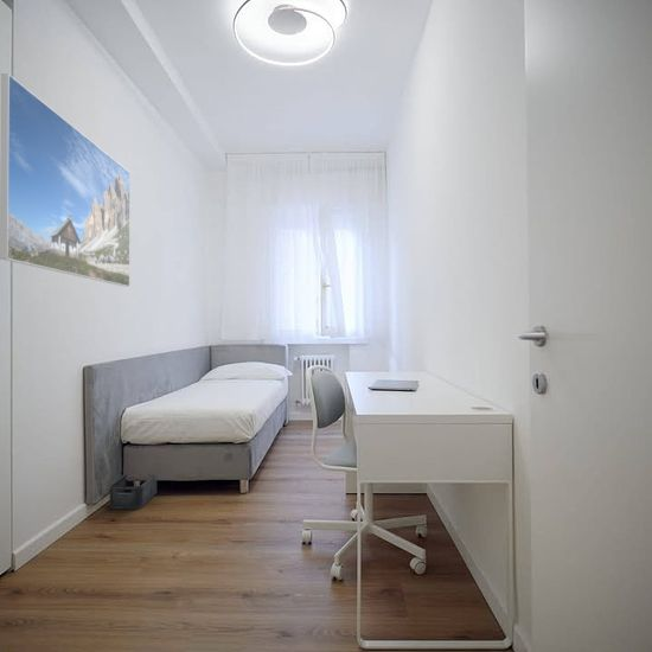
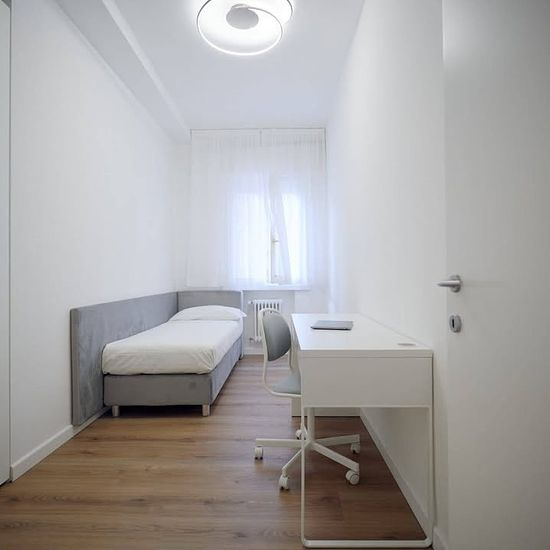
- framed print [0,72,132,288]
- storage bin [108,473,158,511]
